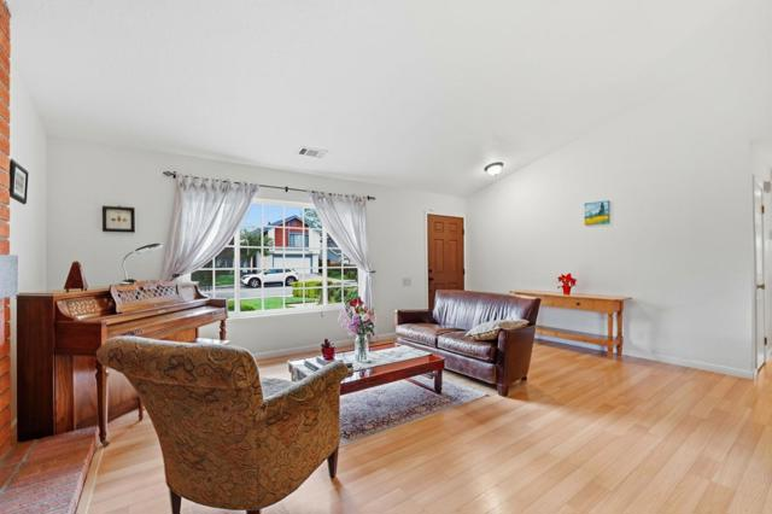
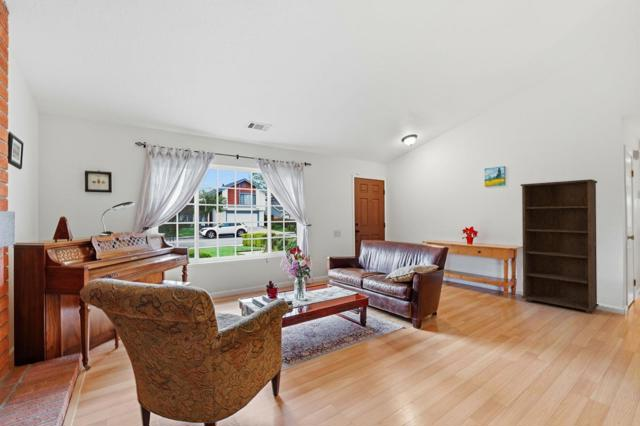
+ bookcase [520,178,599,314]
